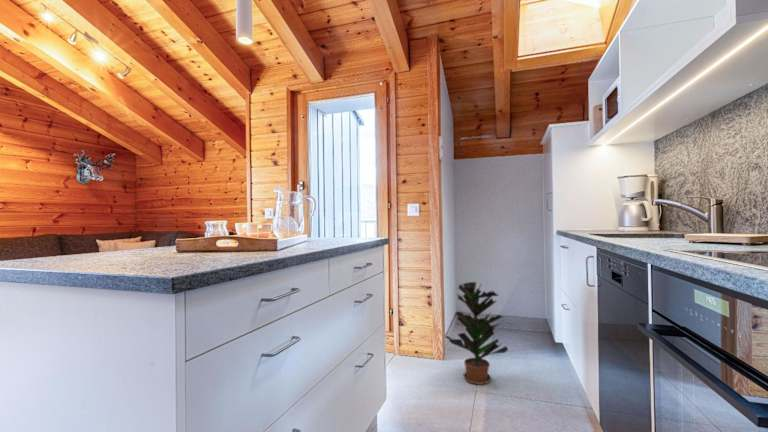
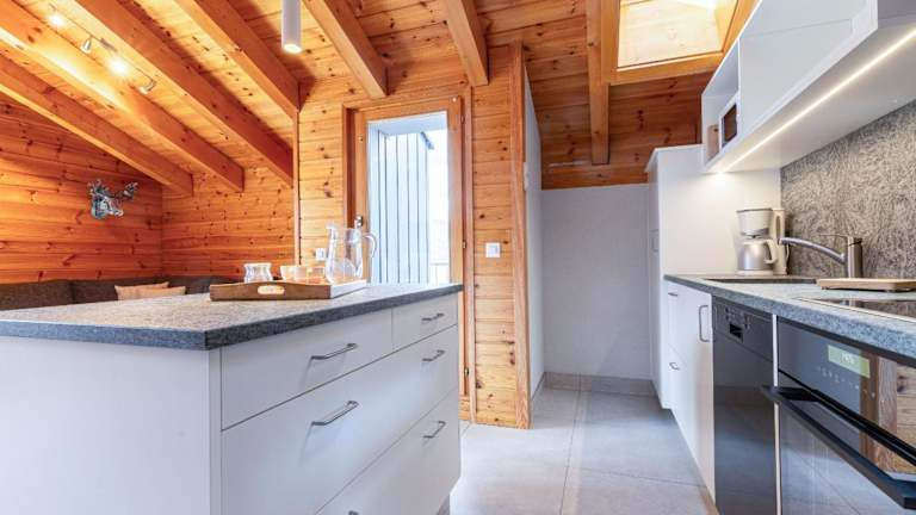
- potted plant [444,281,509,386]
